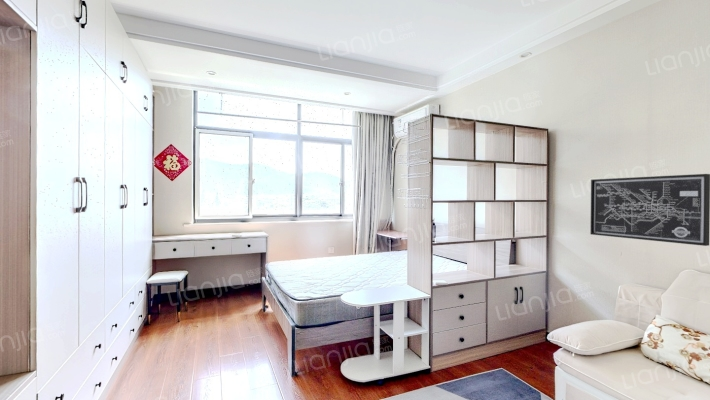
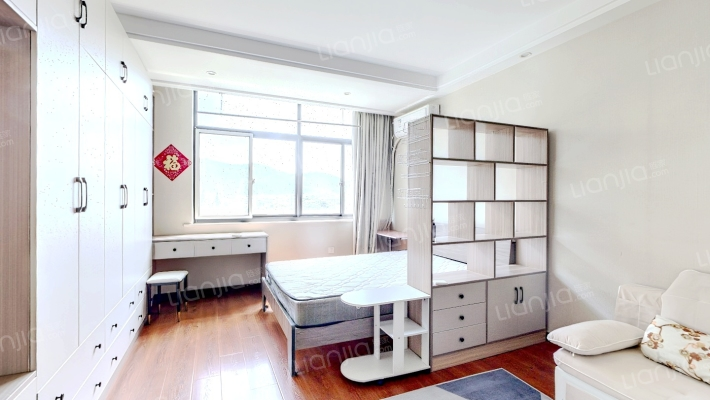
- wall art [589,173,710,247]
